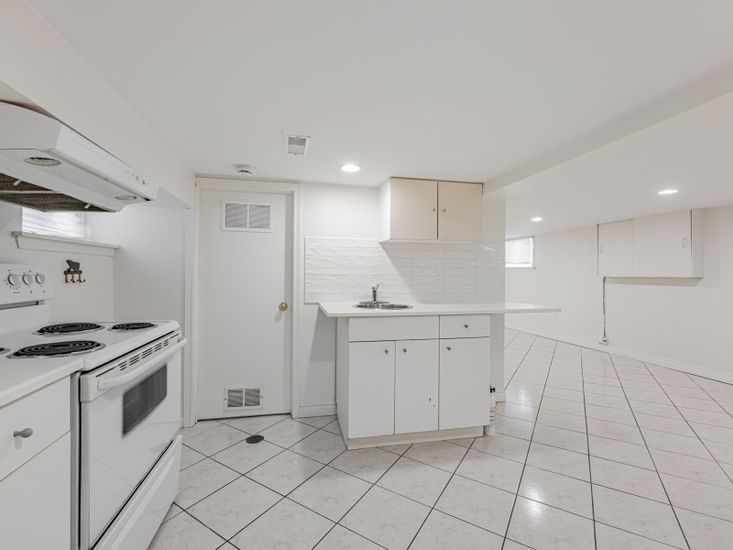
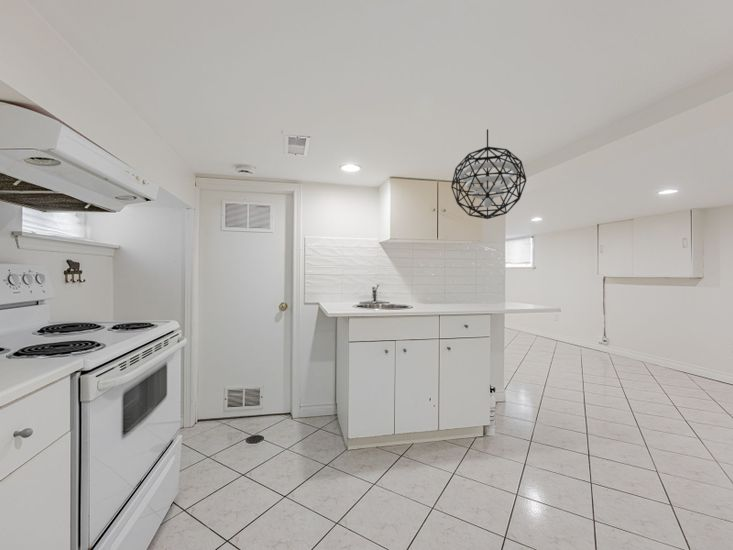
+ pendant light [450,128,527,220]
